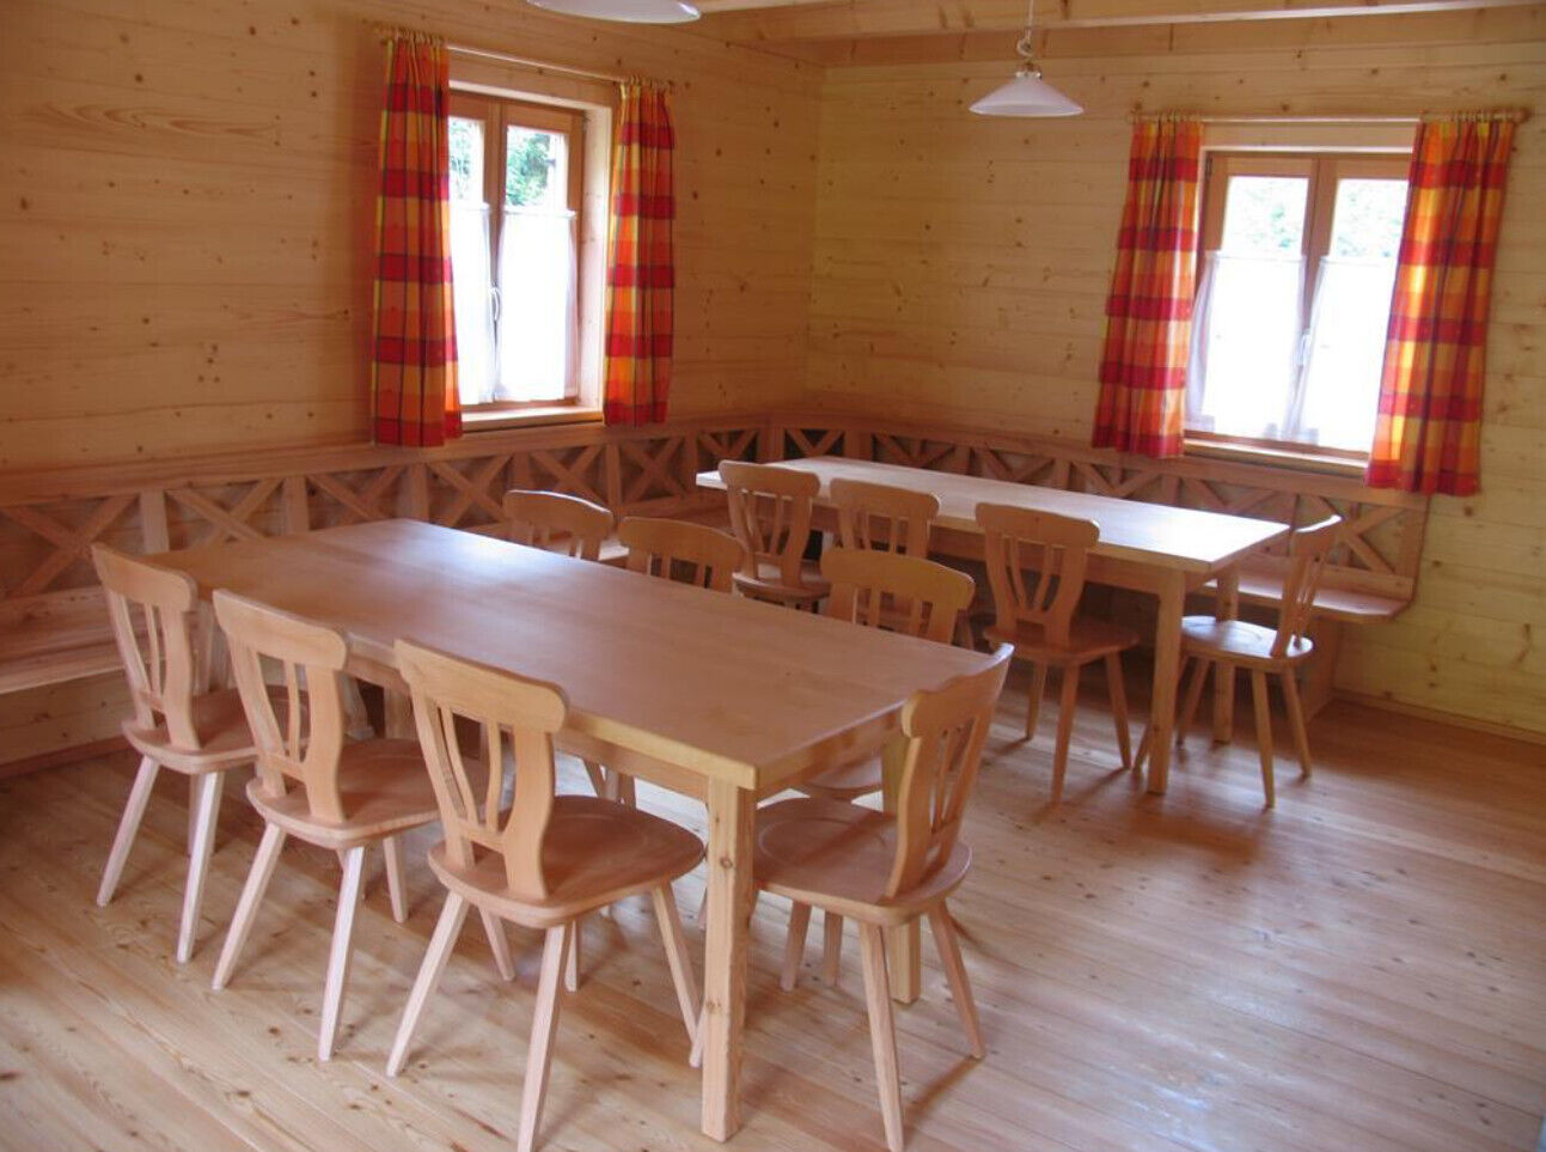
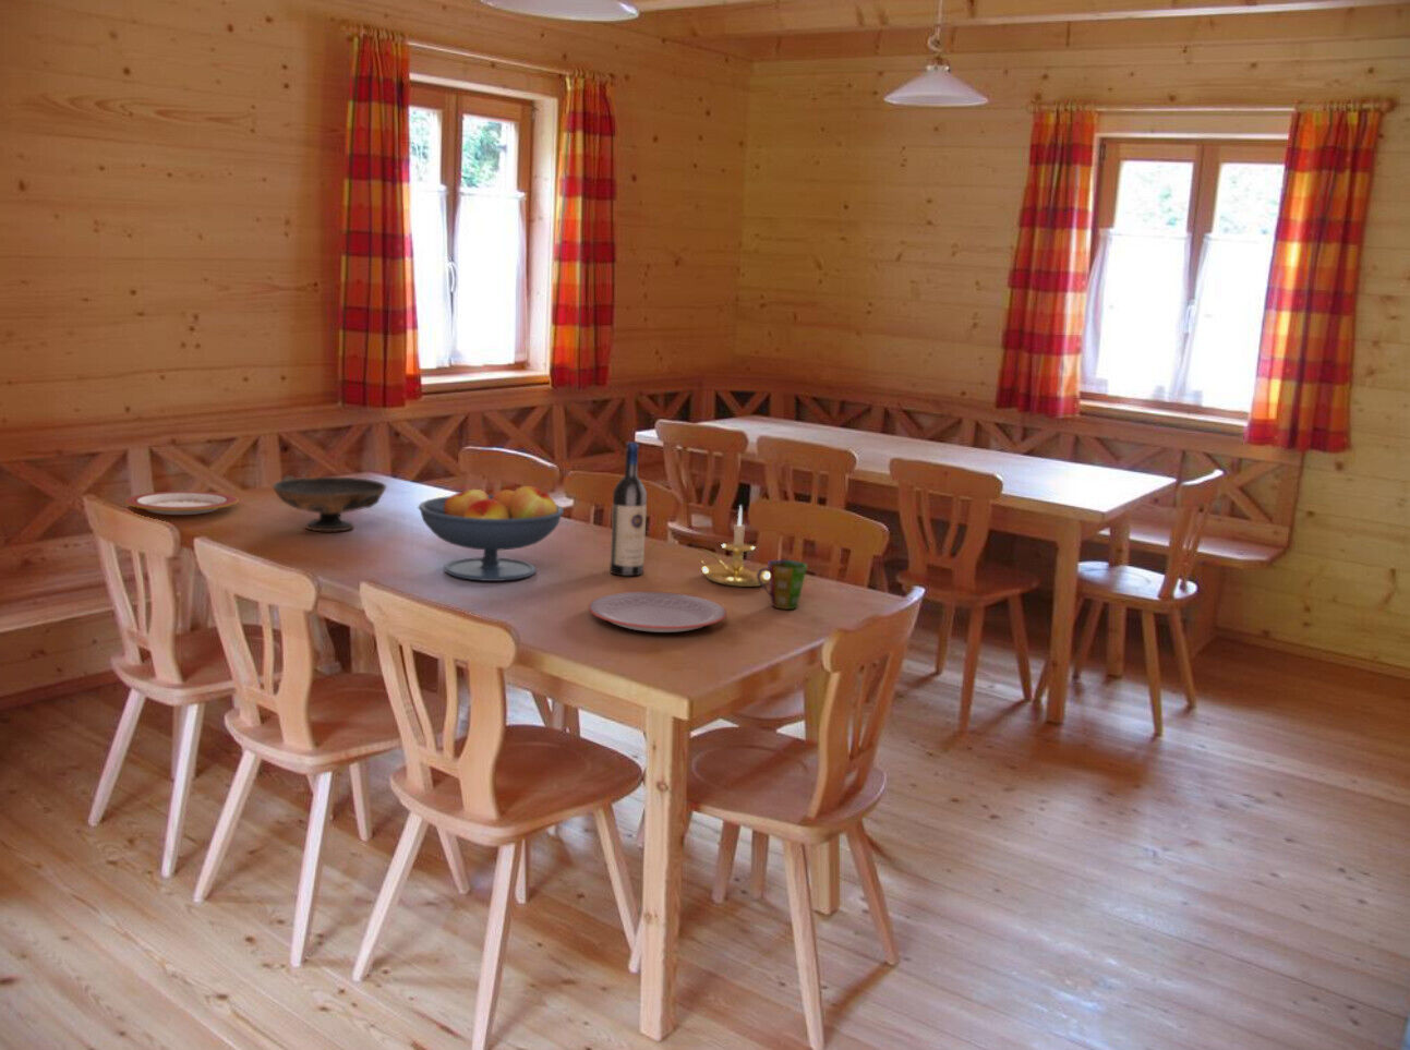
+ plate [124,491,239,516]
+ candle holder [695,504,770,588]
+ fruit bowl [418,485,565,582]
+ cup [757,559,808,611]
+ wine bottle [609,440,648,577]
+ decorative bowl [271,474,387,533]
+ plate [588,591,727,633]
